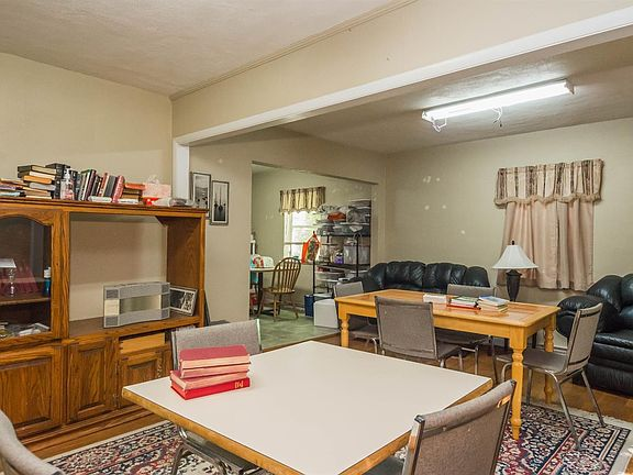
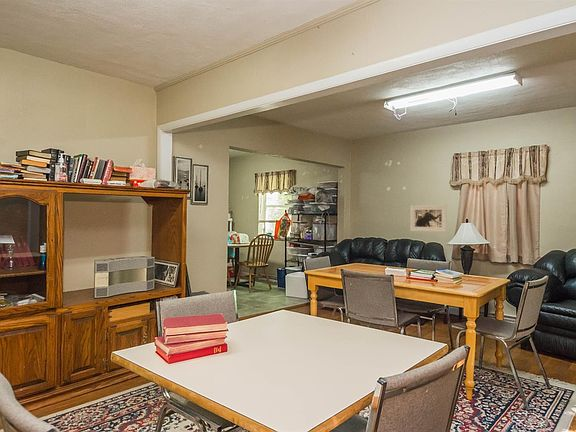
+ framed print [409,204,448,233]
